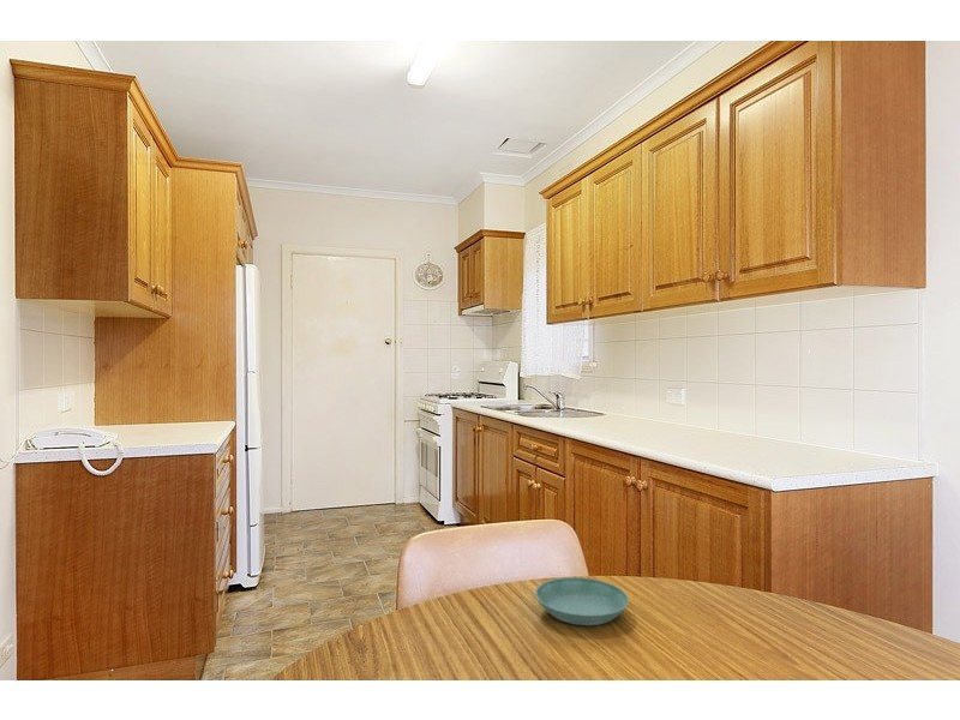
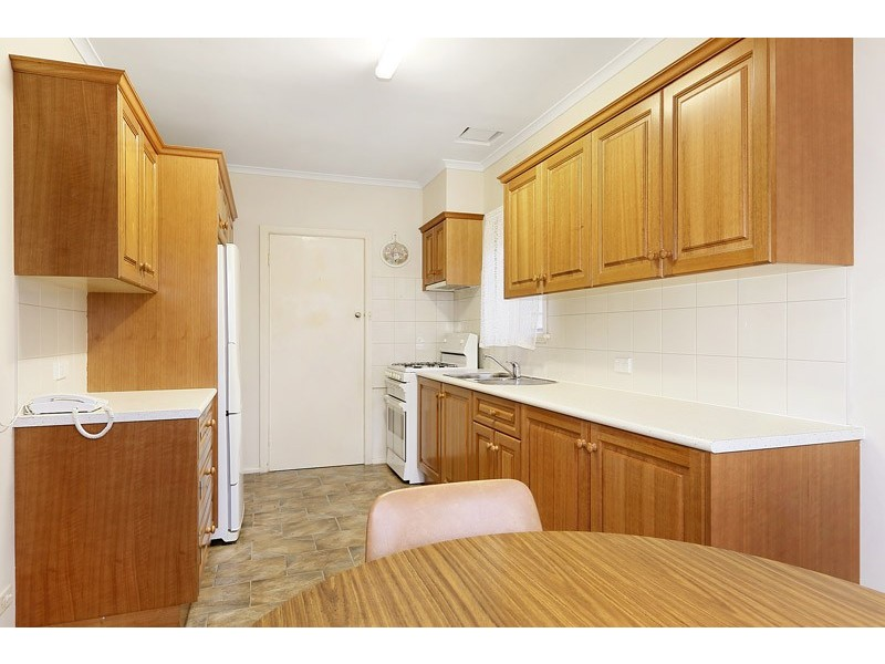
- saucer [534,576,630,626]
